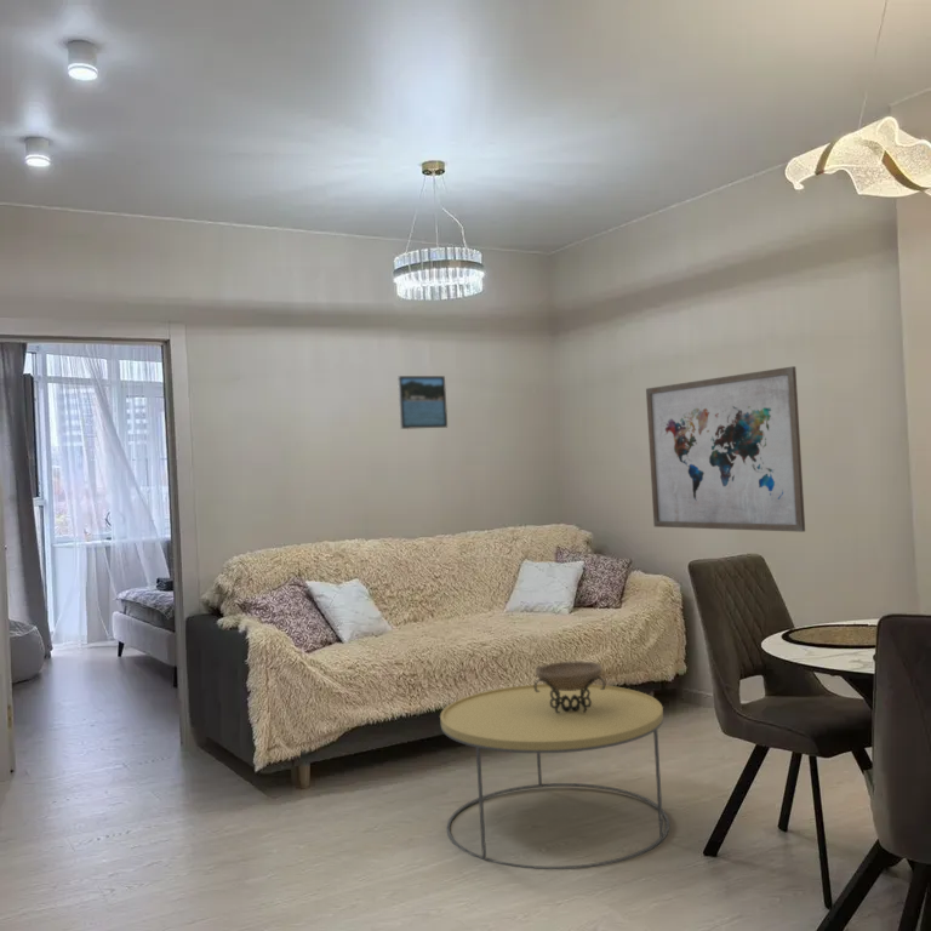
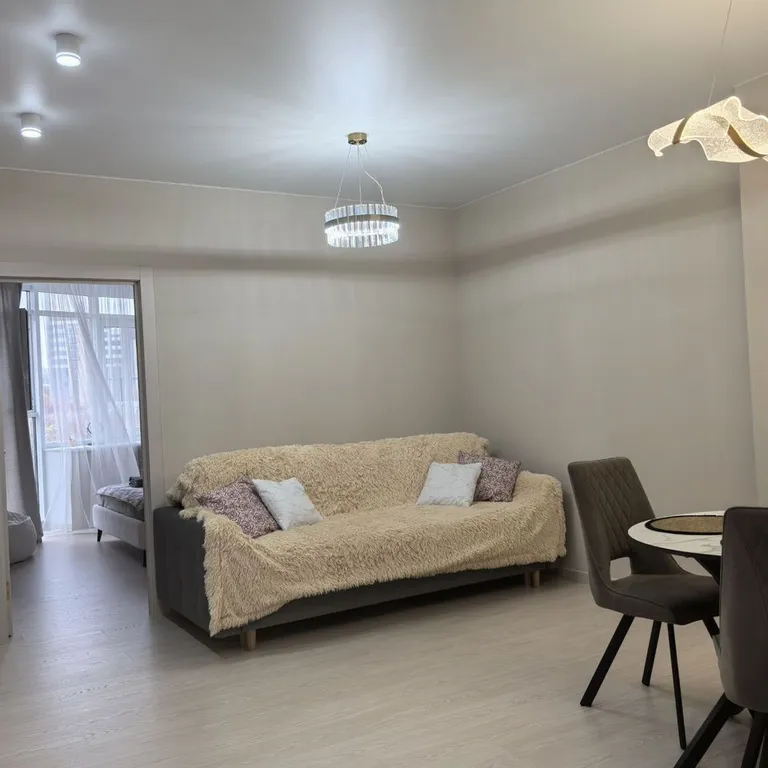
- decorative bowl [533,659,606,713]
- wall art [645,365,806,533]
- coffee table [439,682,670,870]
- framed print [396,375,449,430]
